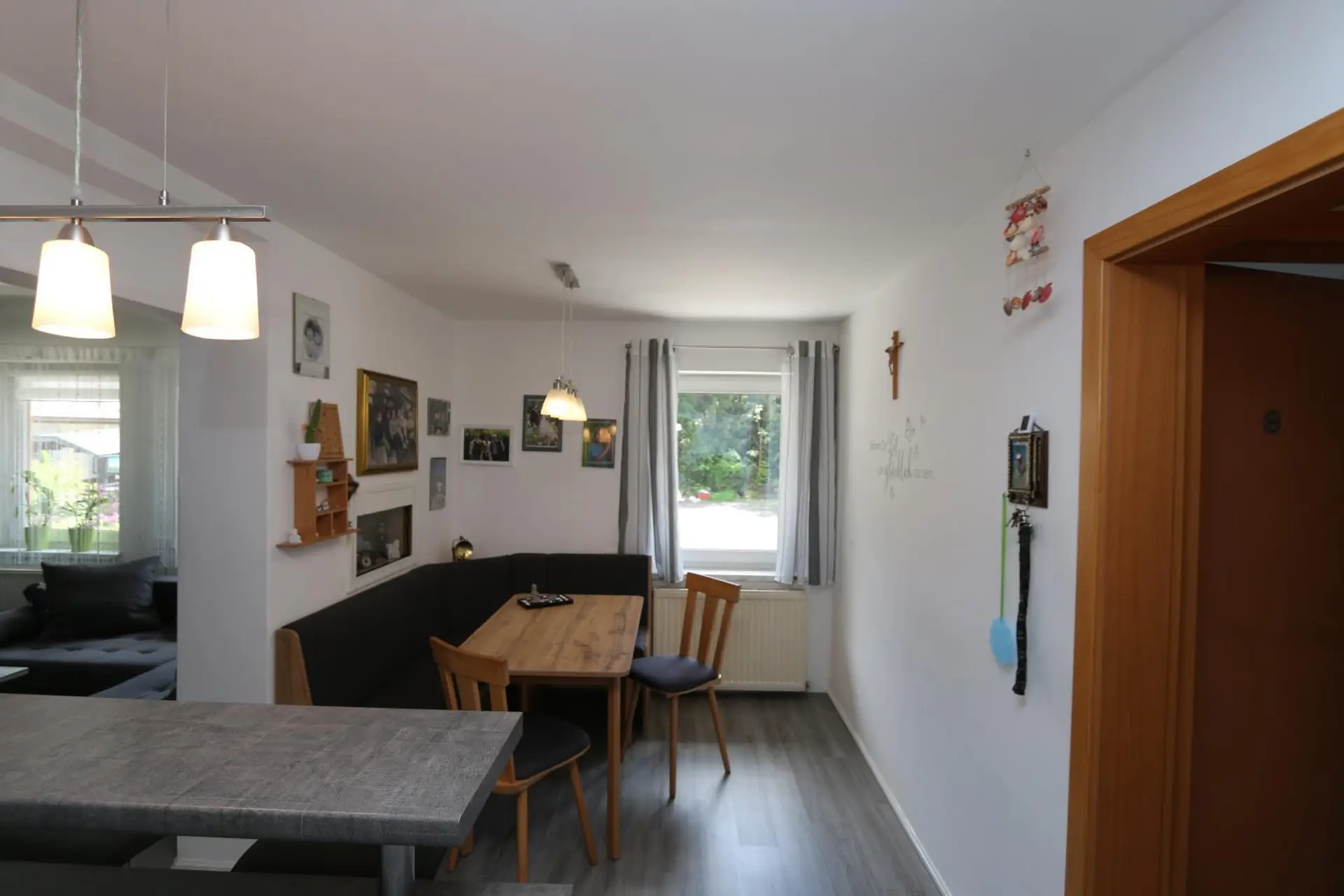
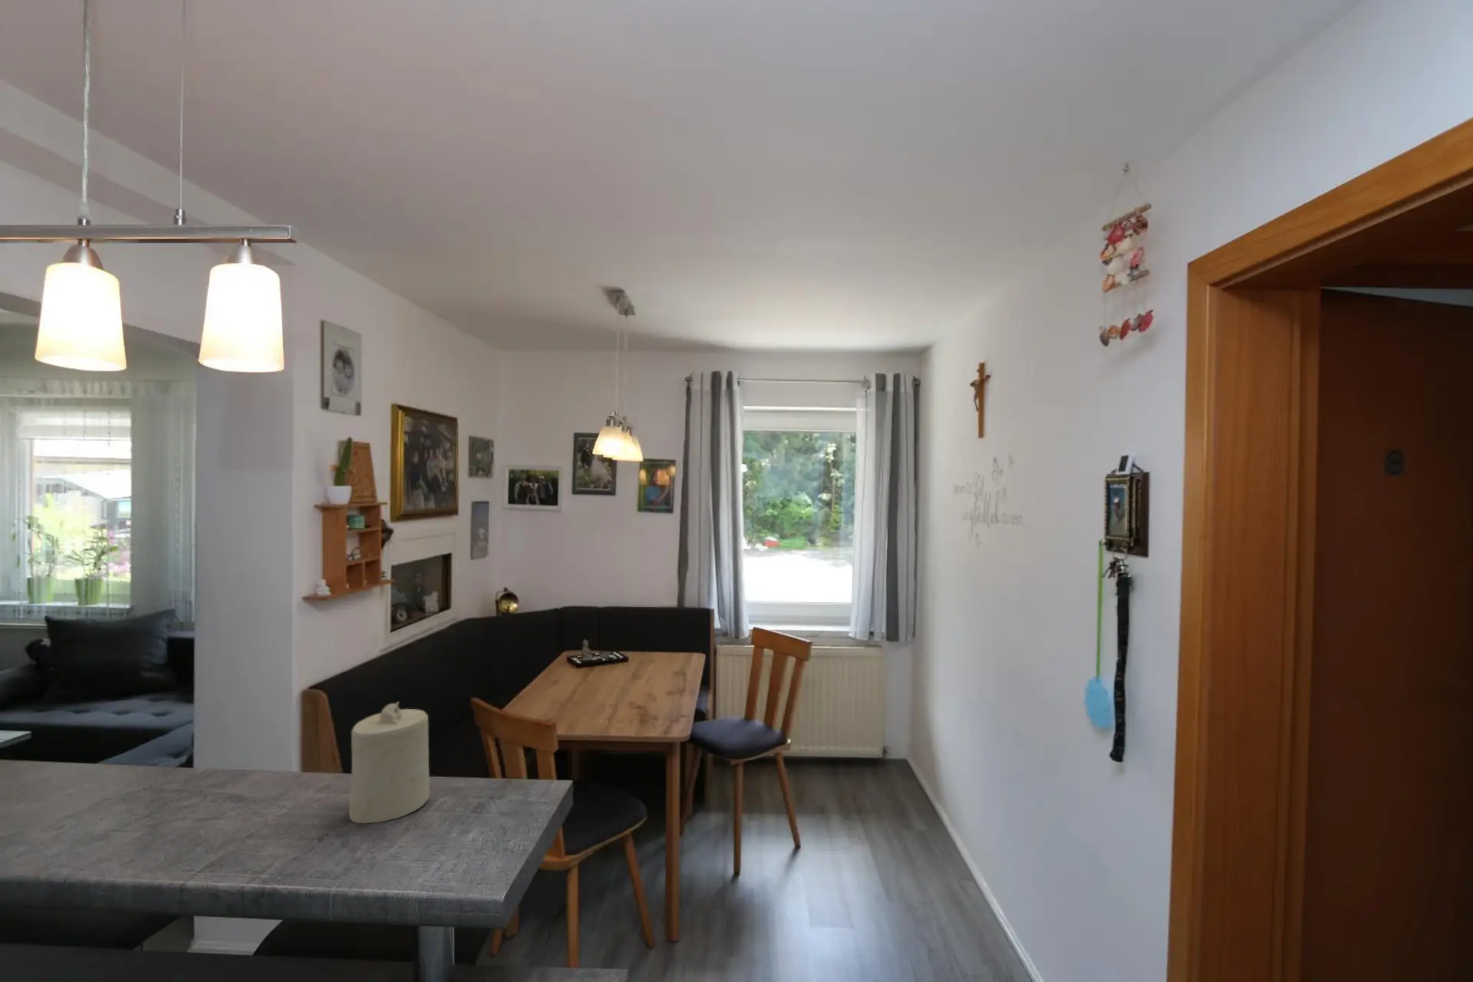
+ candle [349,701,430,824]
